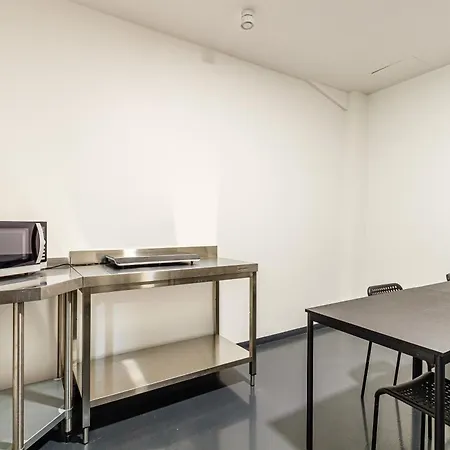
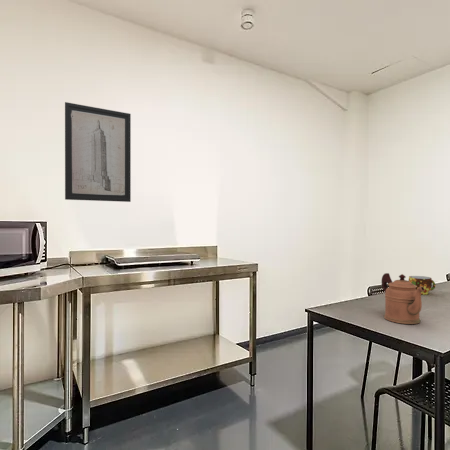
+ wall art [64,101,132,203]
+ cup [408,275,437,296]
+ coffeepot [381,272,425,325]
